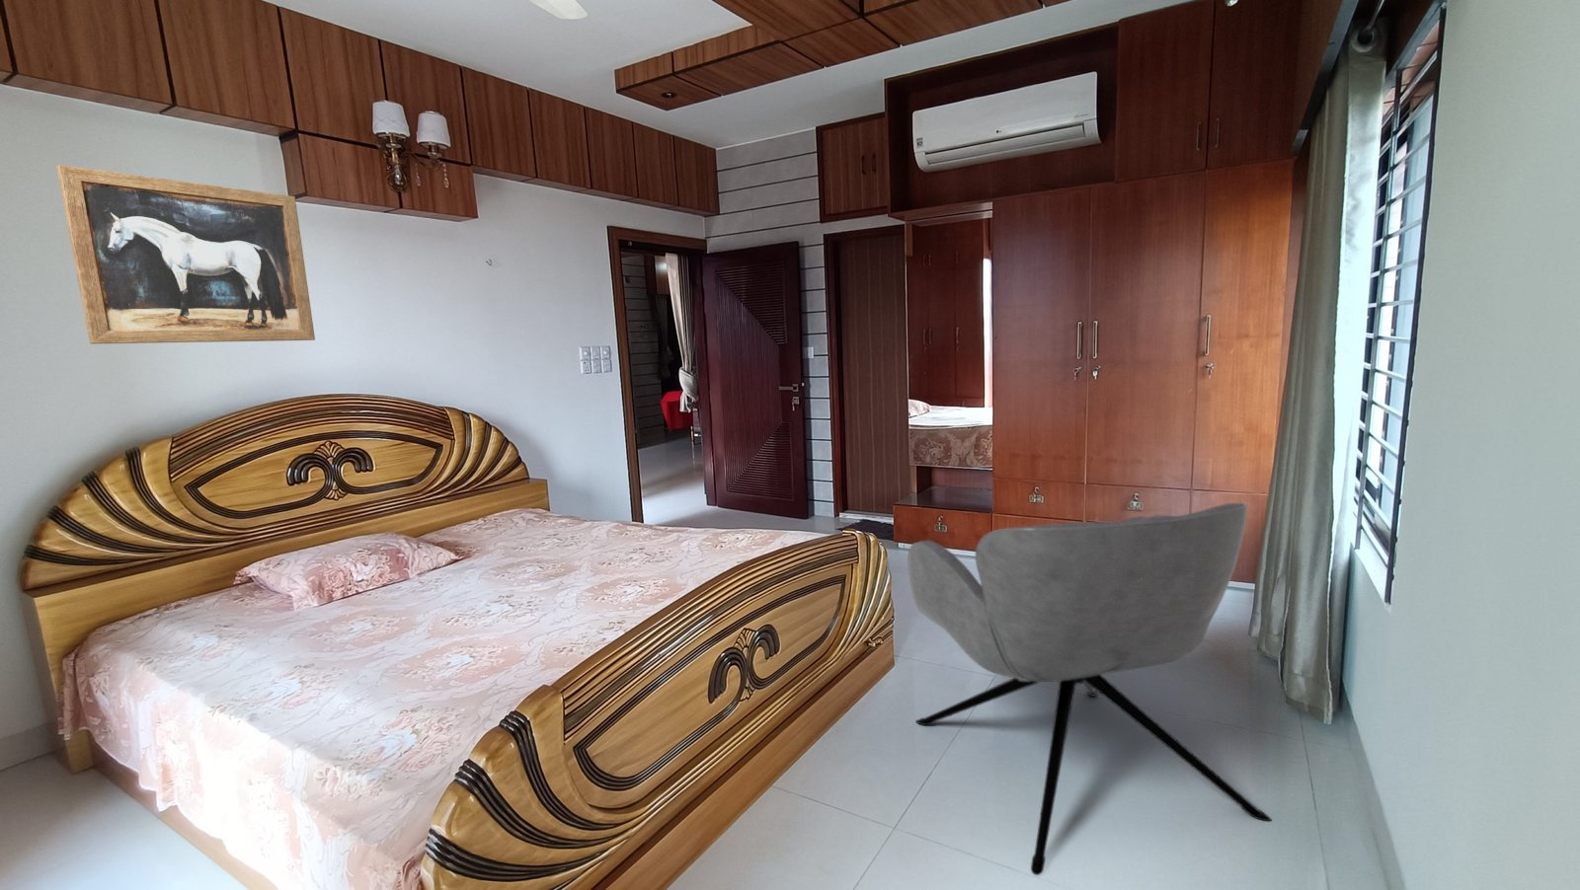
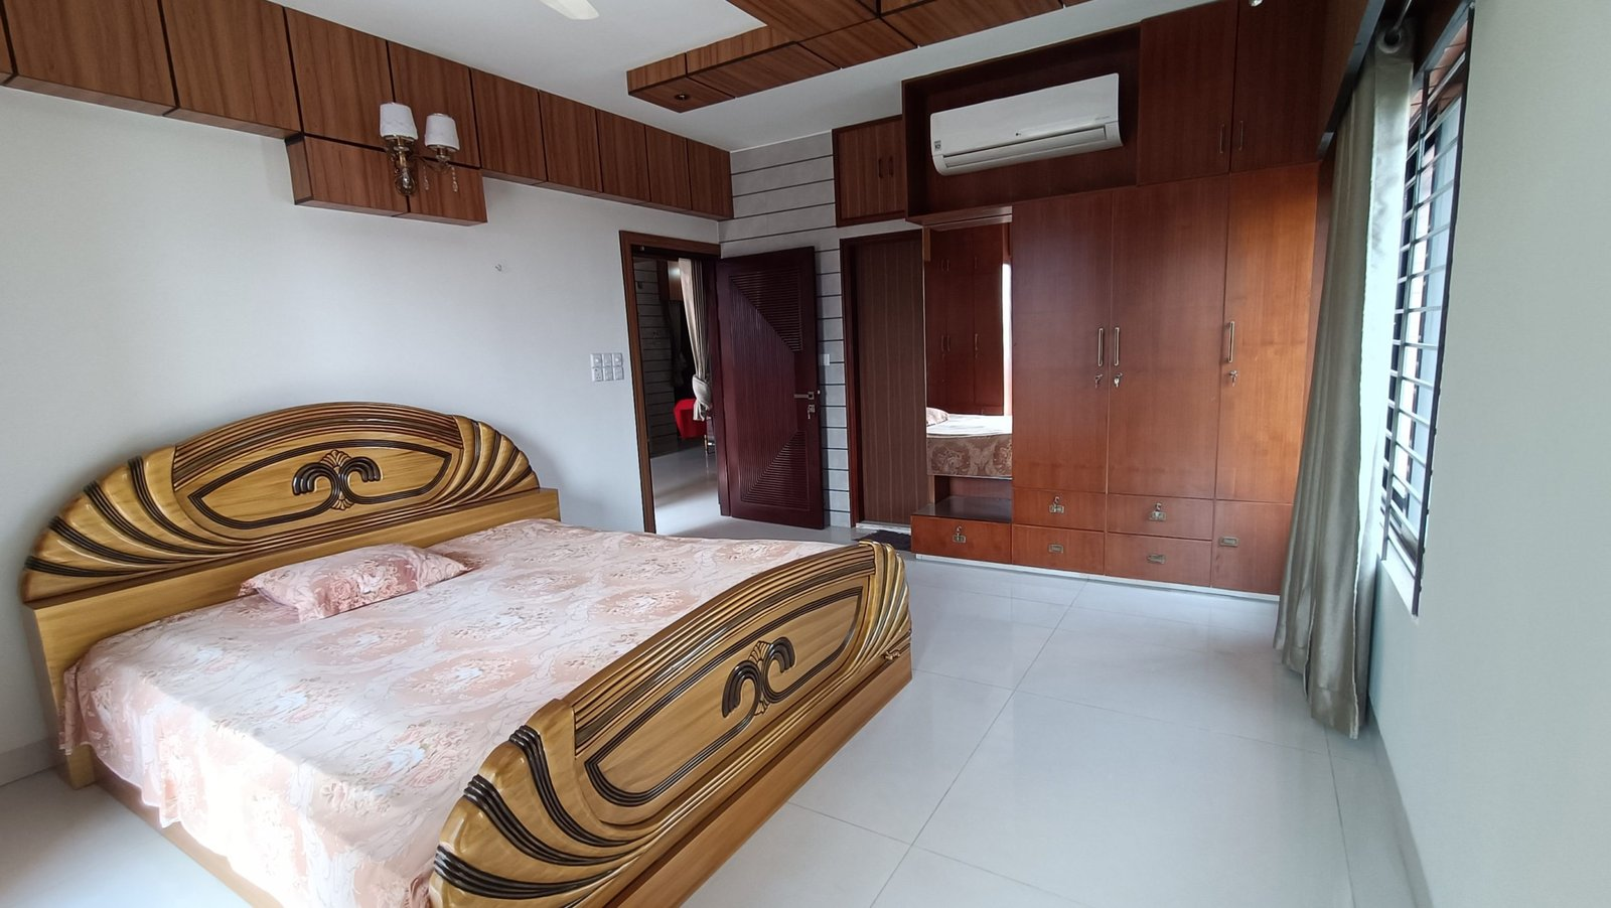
- wall art [55,164,316,346]
- armchair [906,501,1273,876]
